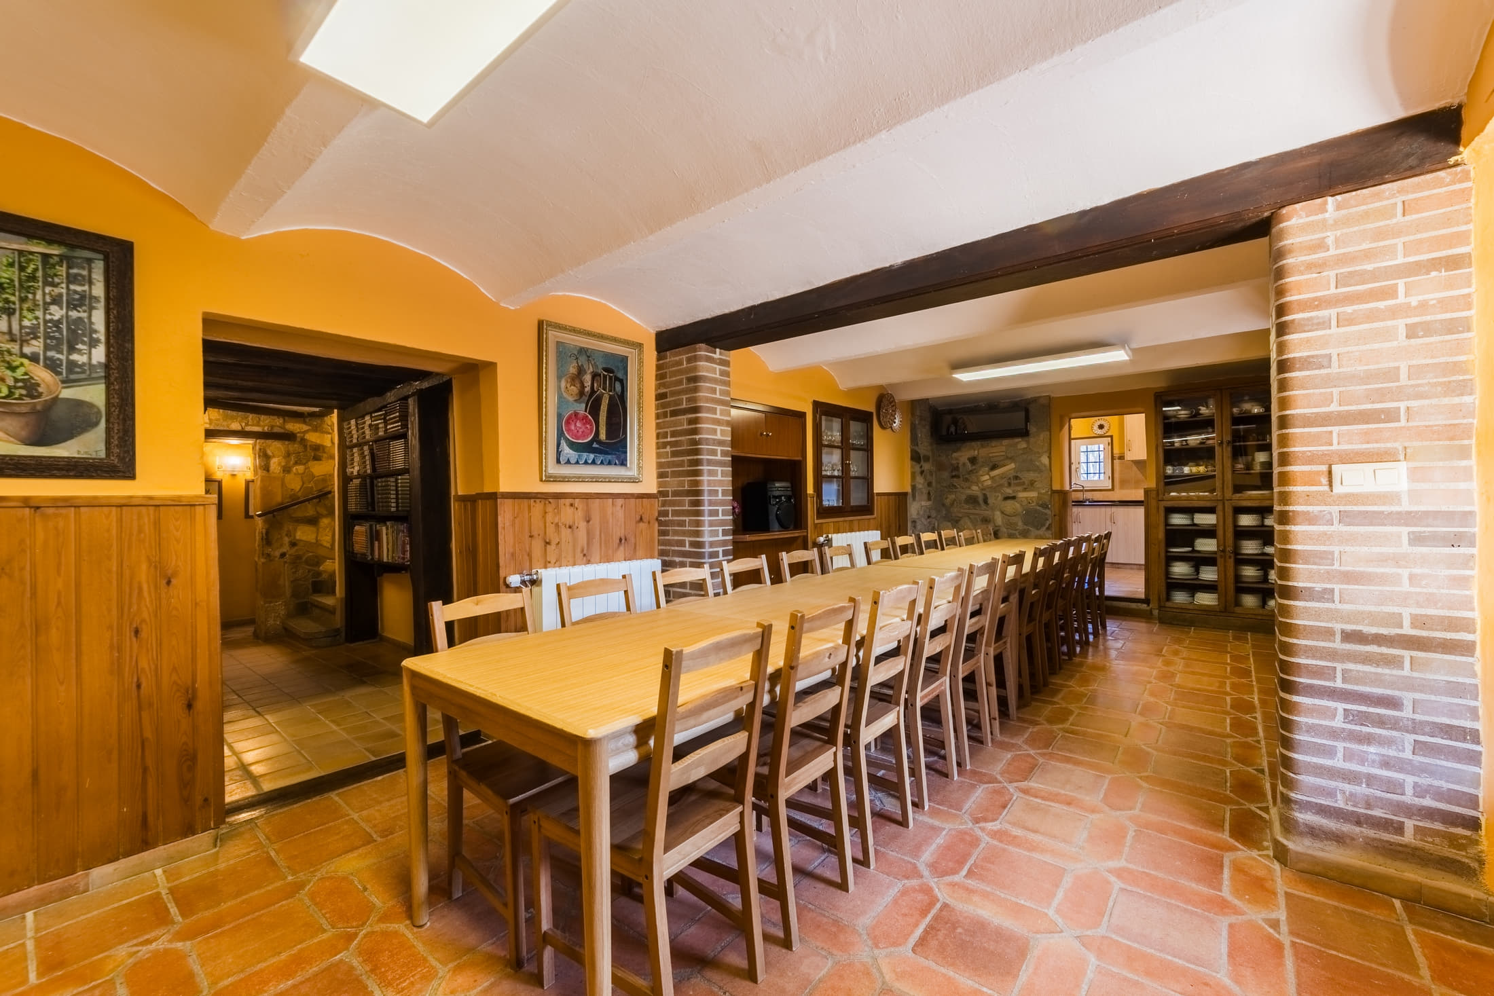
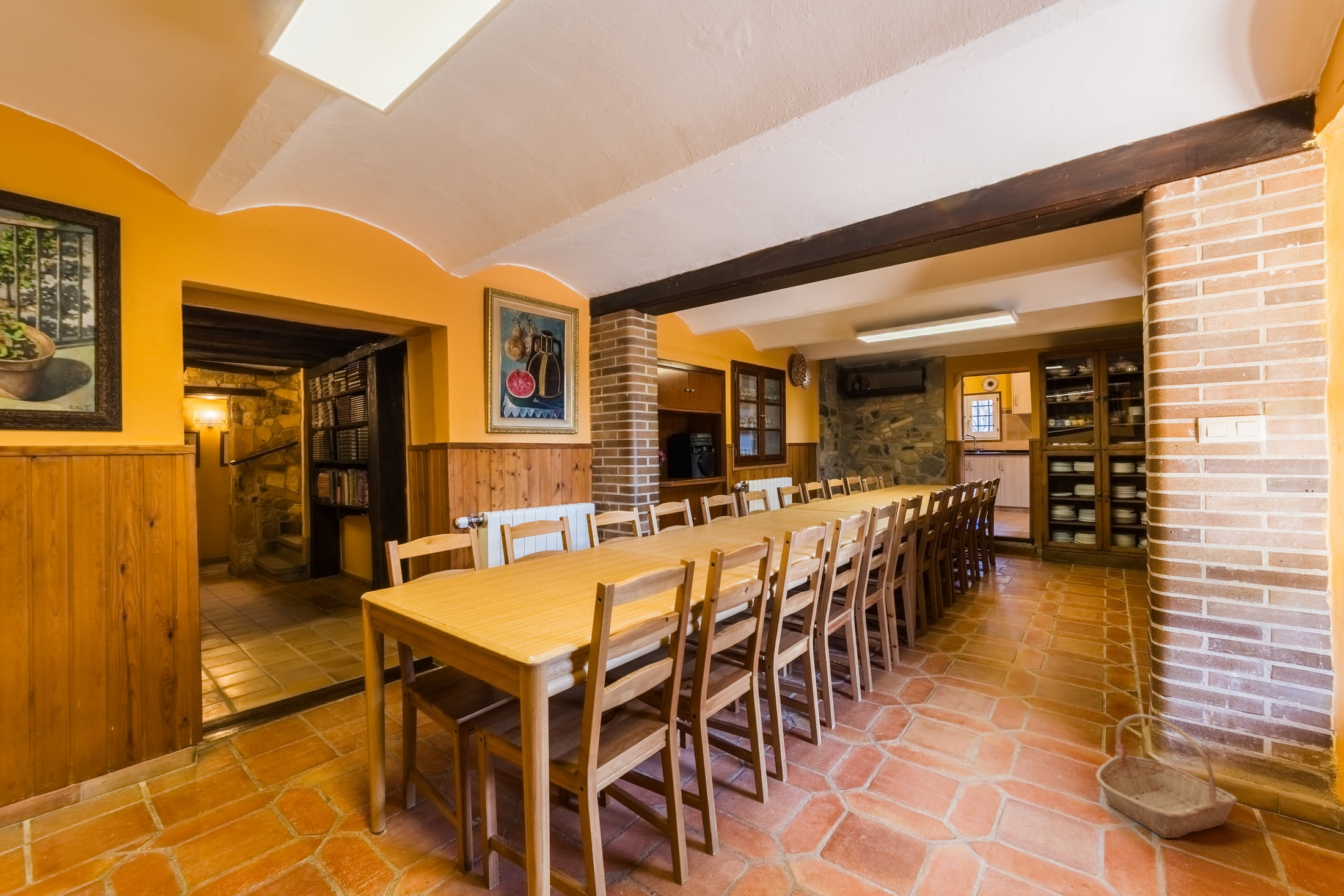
+ basket [1095,713,1238,839]
